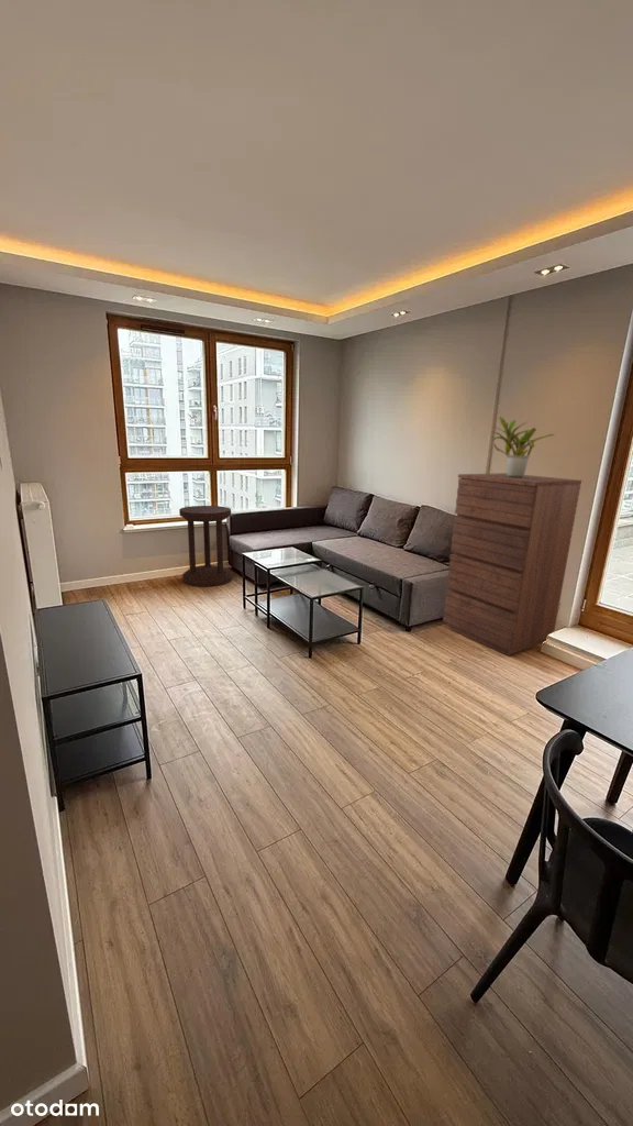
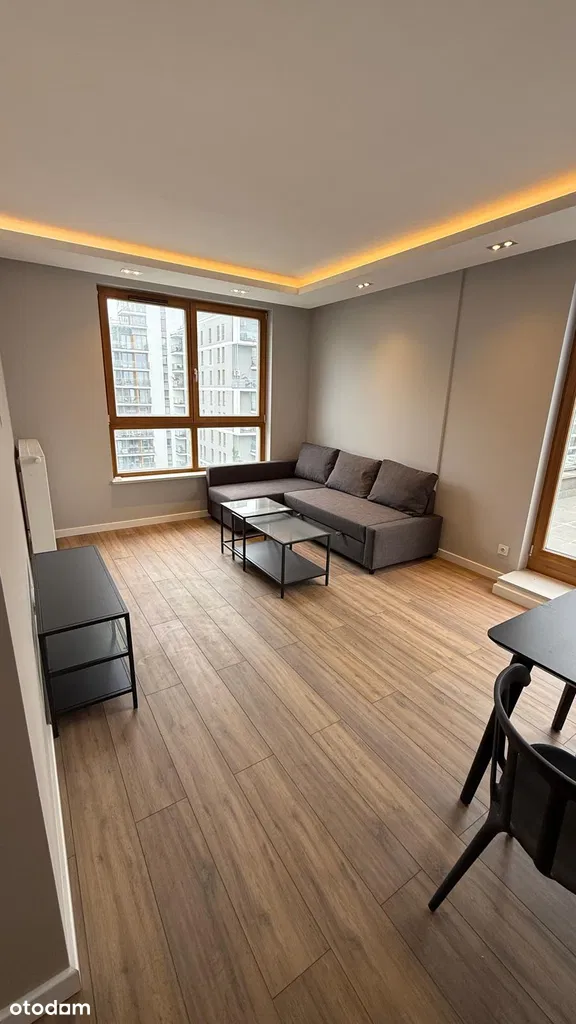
- dresser [442,472,582,656]
- side table [178,505,233,587]
- potted plant [491,416,556,478]
